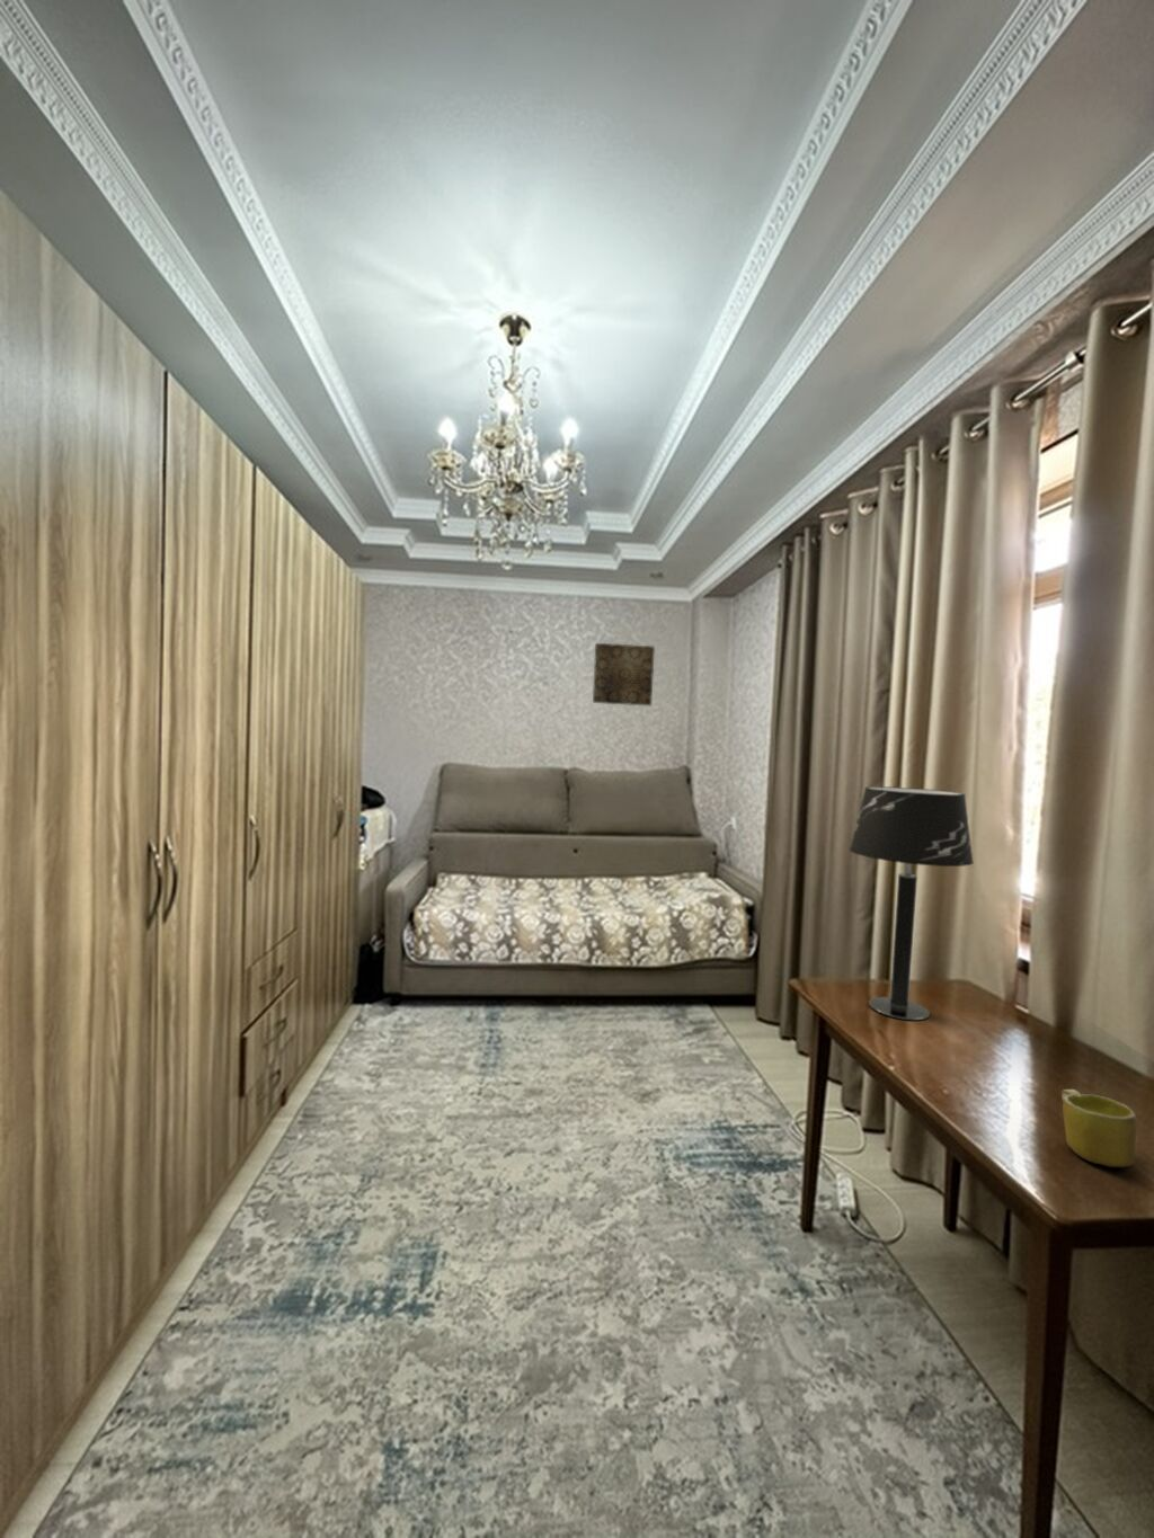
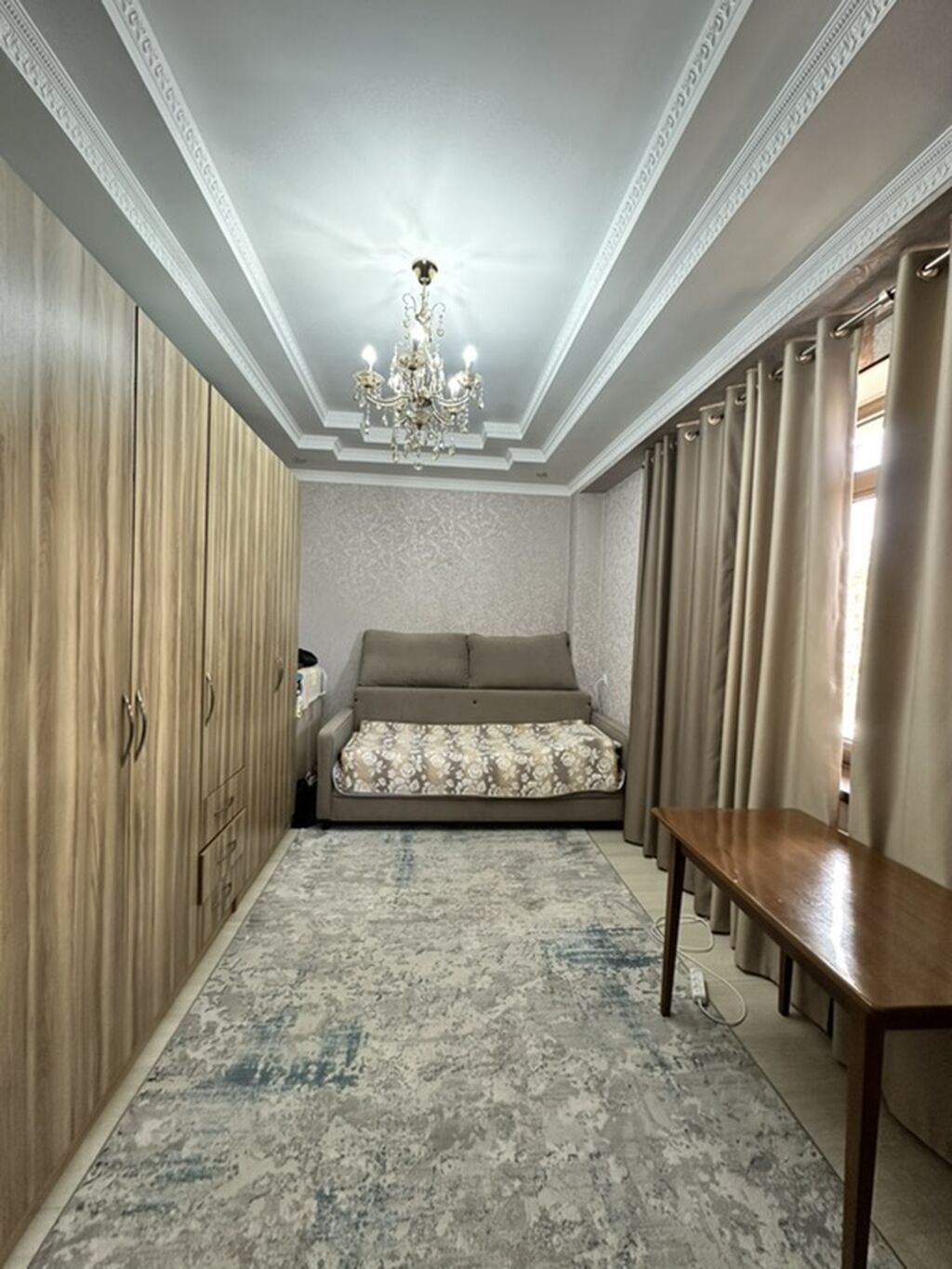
- table lamp [849,785,975,1020]
- mug [1061,1088,1138,1168]
- wall art [592,642,656,707]
